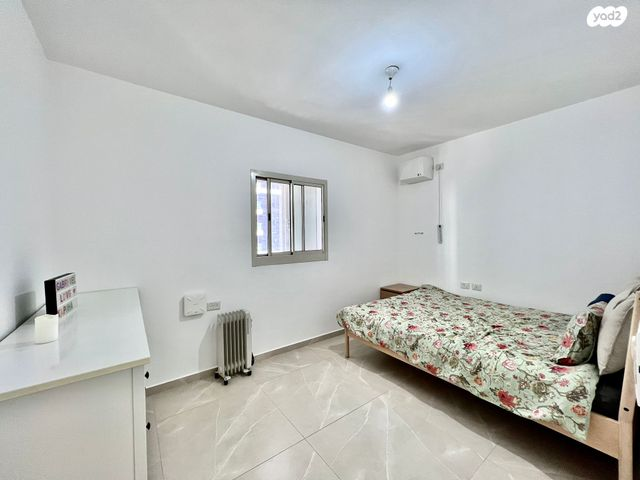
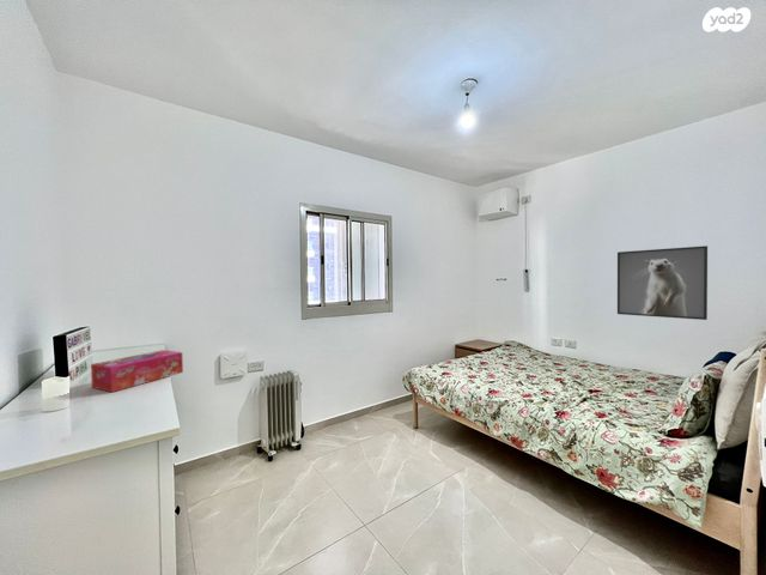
+ tissue box [90,349,184,393]
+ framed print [616,244,709,321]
